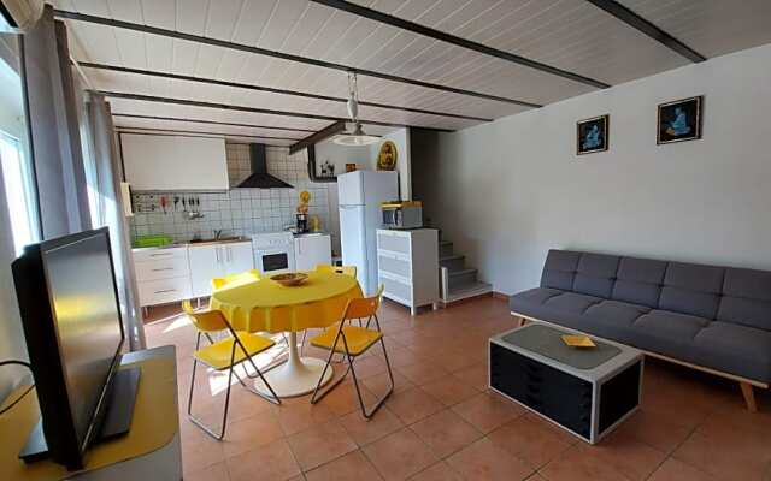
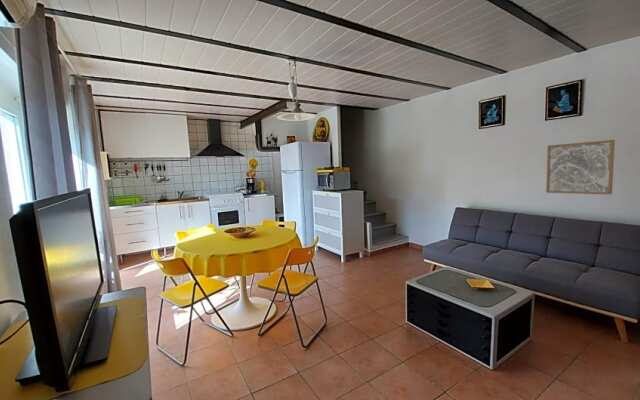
+ wall art [545,139,616,195]
